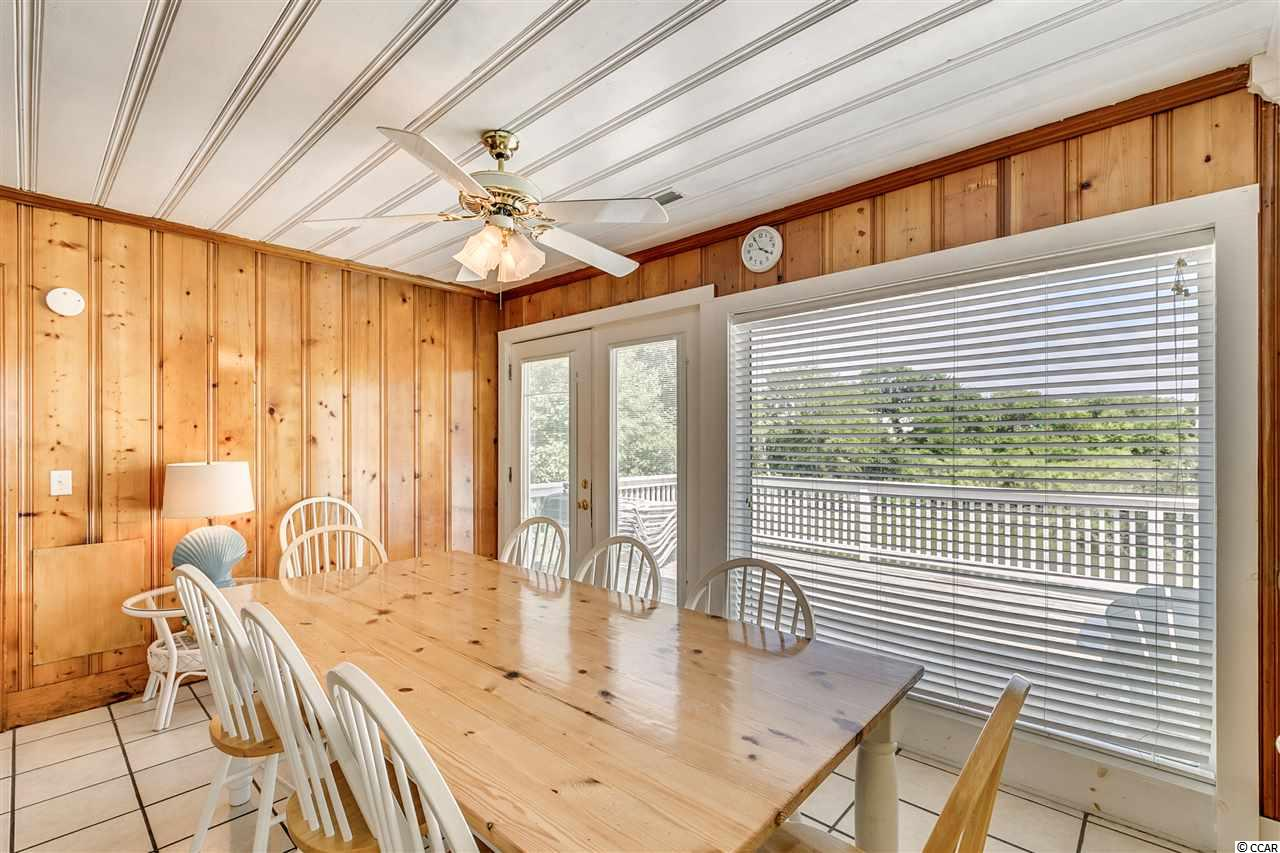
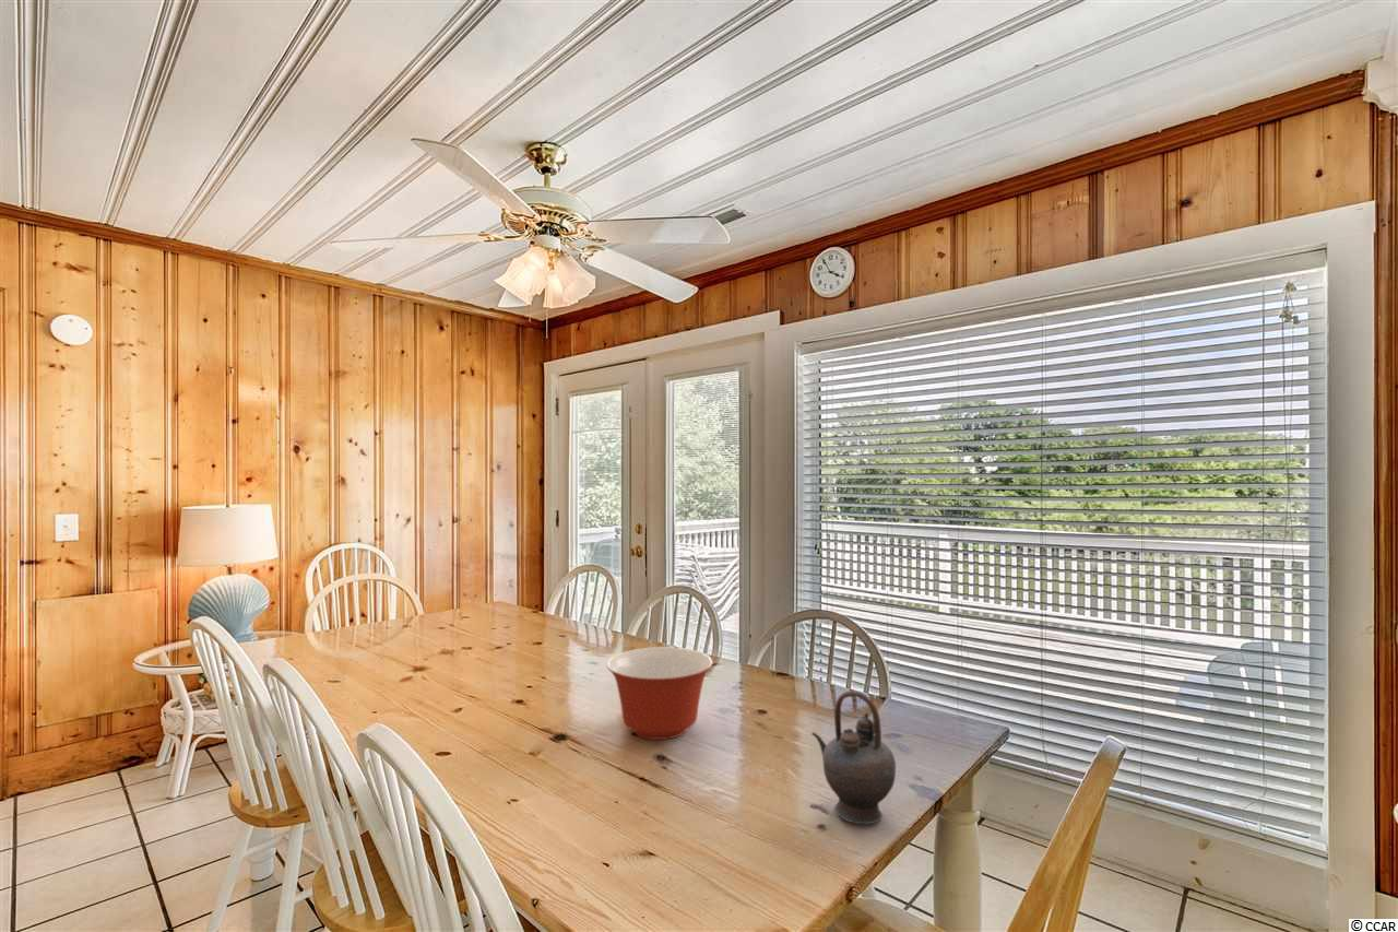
+ teapot [810,689,897,825]
+ mixing bowl [605,646,714,741]
